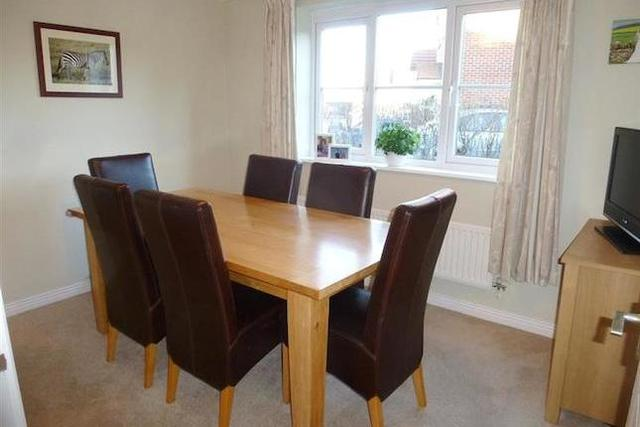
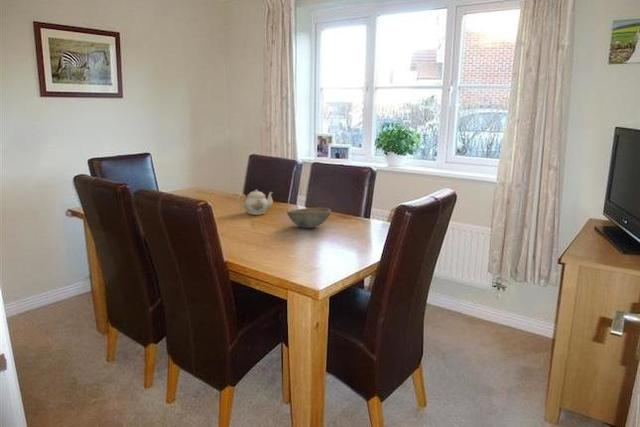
+ bowl [286,207,332,229]
+ teapot [236,189,274,216]
